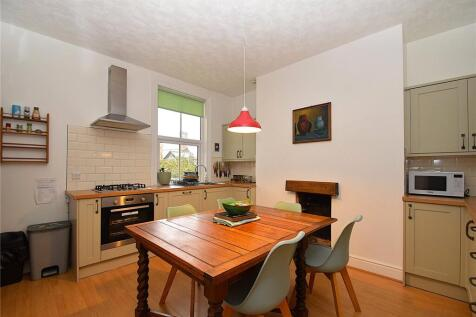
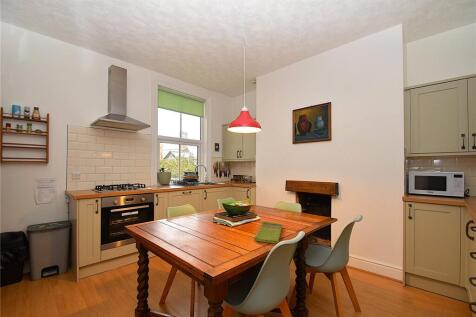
+ dish towel [253,220,283,244]
